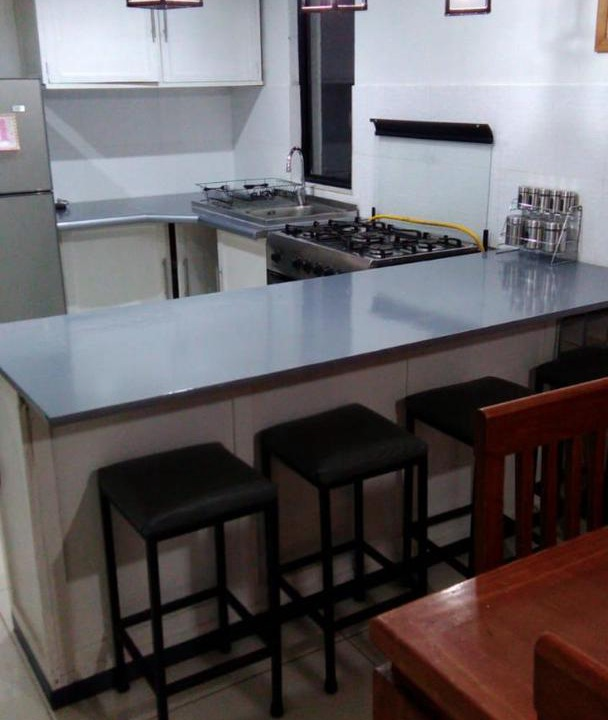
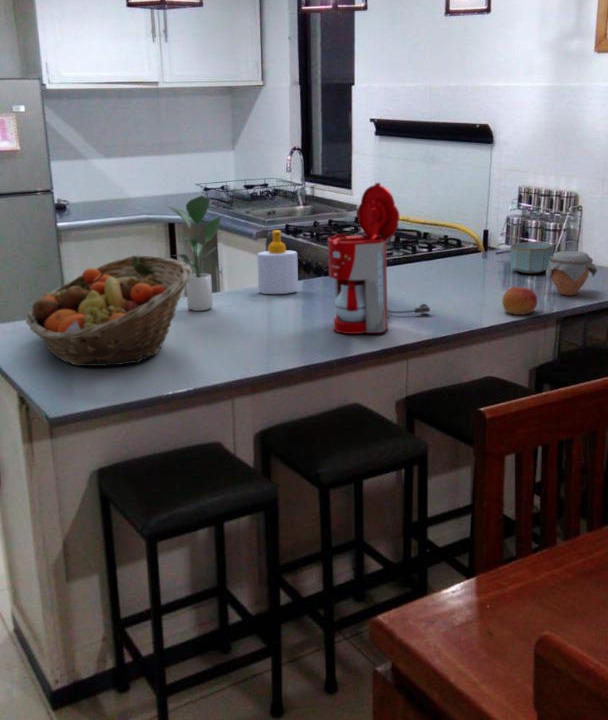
+ soap bottle [256,229,299,295]
+ potted plant [166,195,222,312]
+ apple [501,286,538,316]
+ coffee maker [327,182,431,335]
+ jar [545,250,598,296]
+ bowl [509,241,555,274]
+ fruit basket [25,254,193,367]
